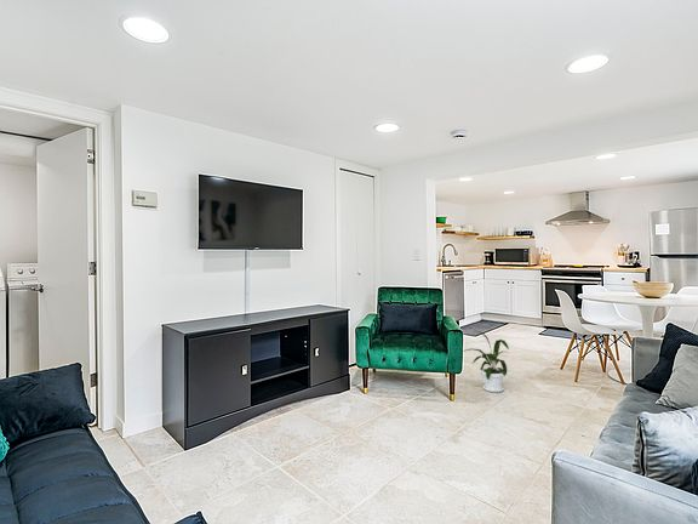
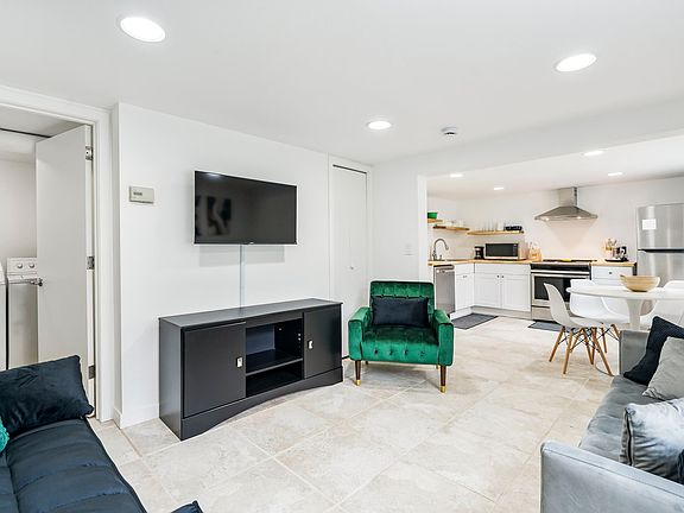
- house plant [462,330,510,393]
